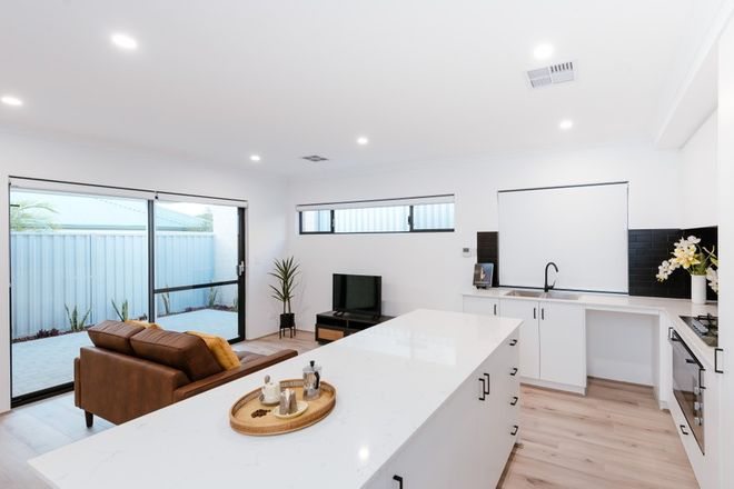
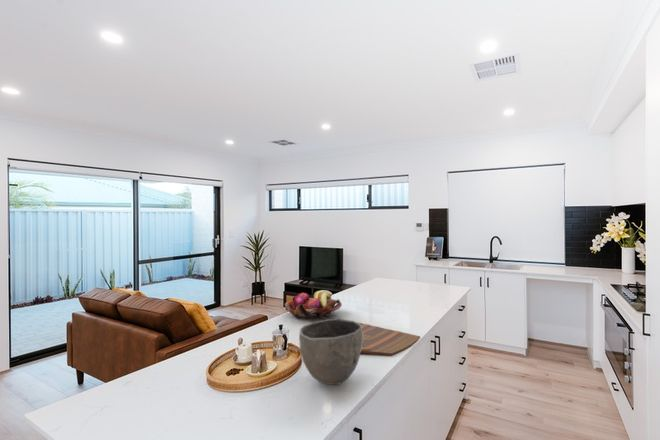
+ bowl [298,318,363,386]
+ fruit basket [284,289,343,320]
+ cutting board [357,322,421,357]
